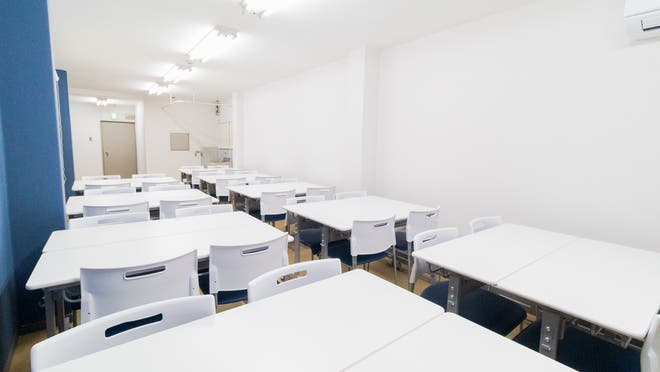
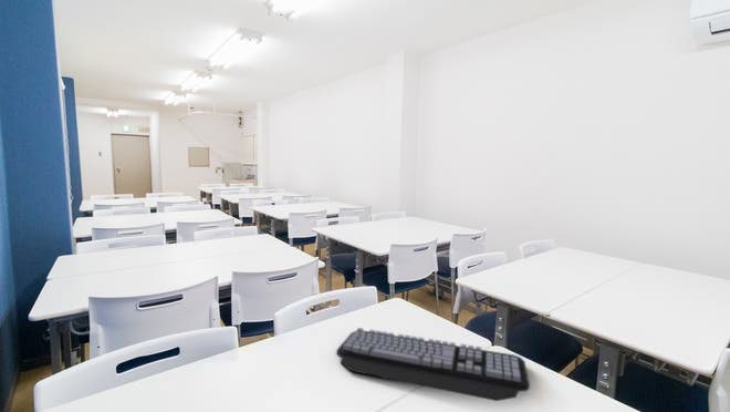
+ keyboard [336,327,531,402]
